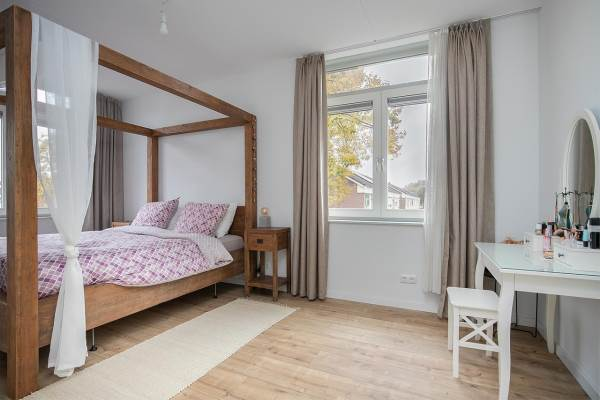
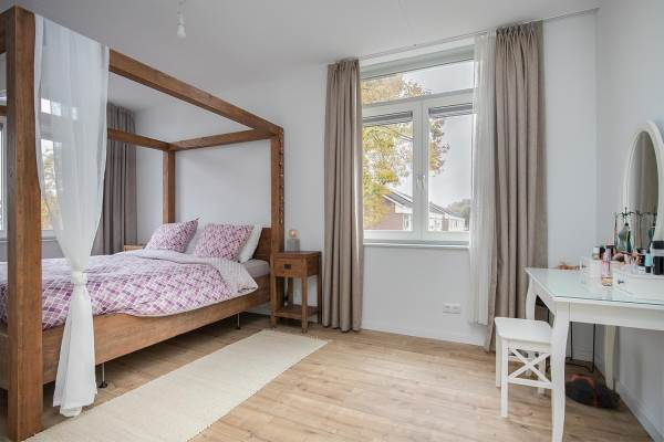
+ bag [564,372,622,408]
